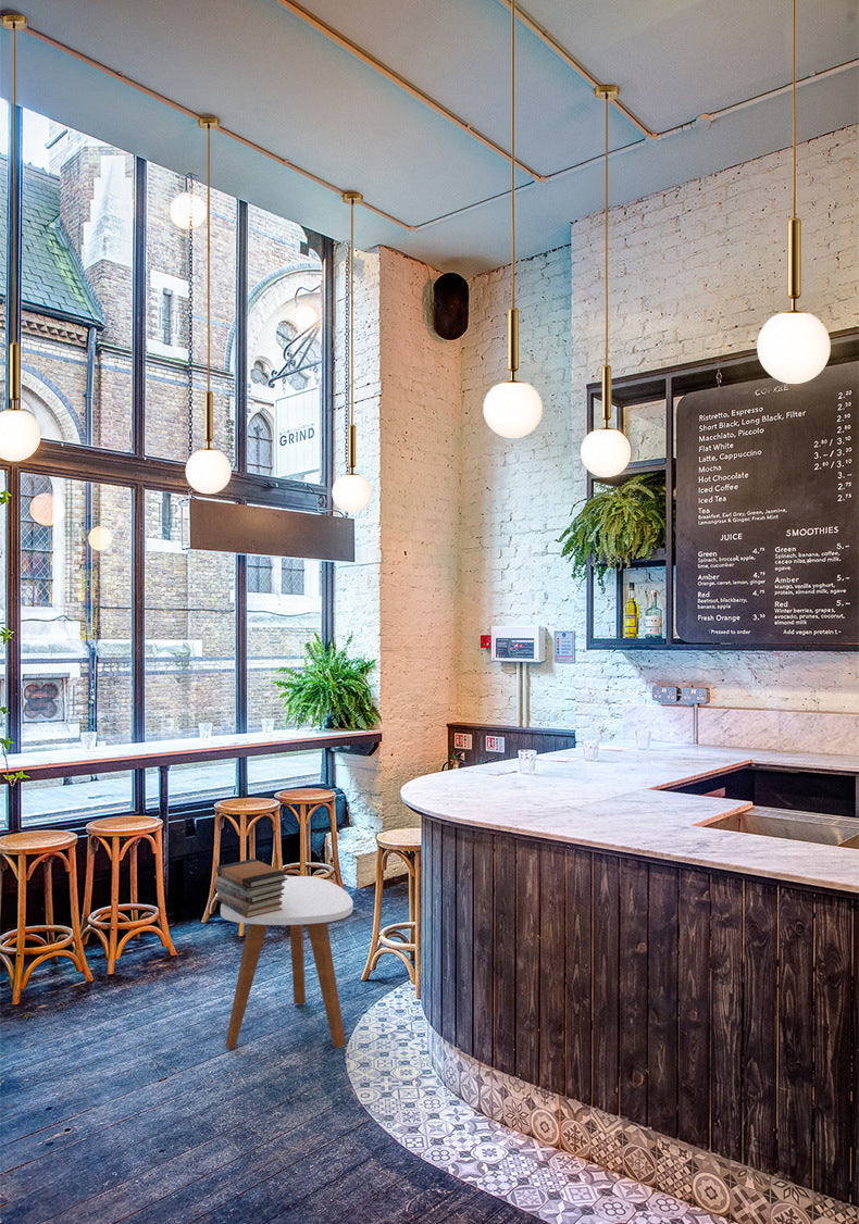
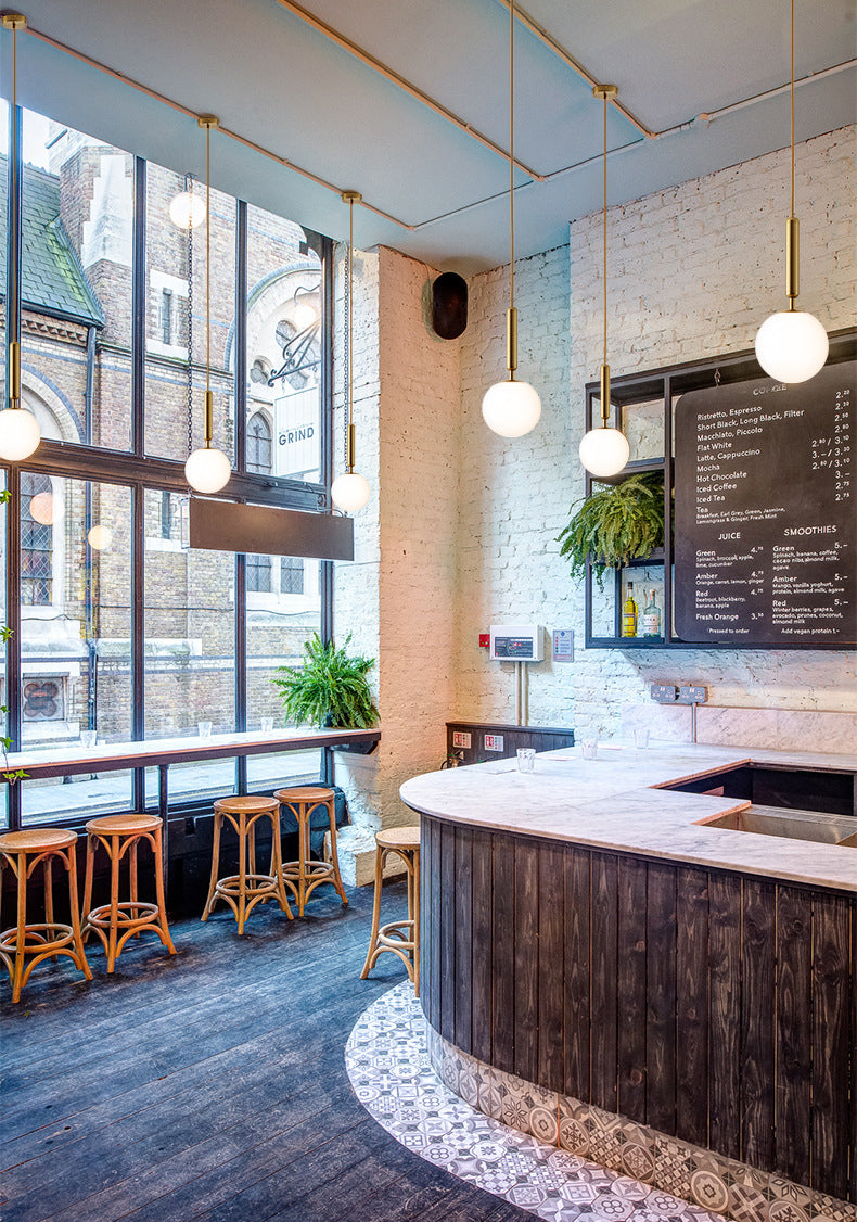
- book stack [214,858,288,919]
- side table [220,875,354,1050]
